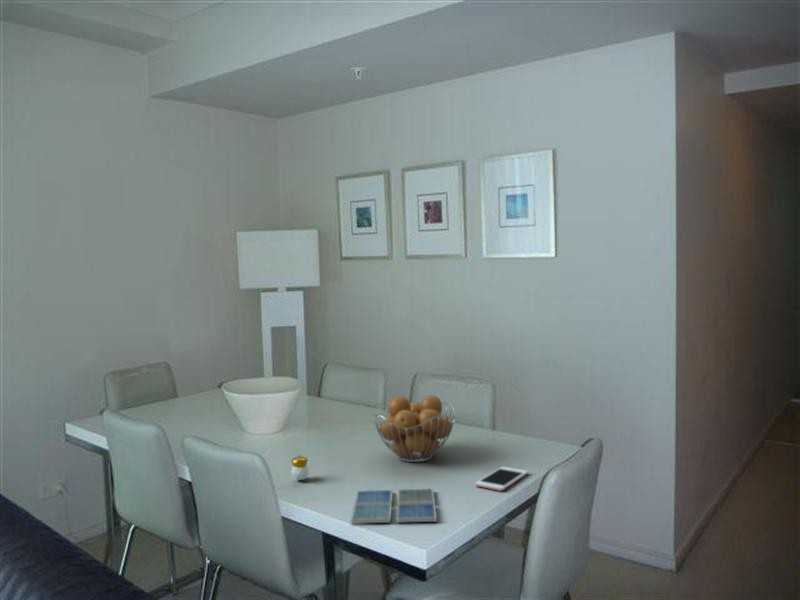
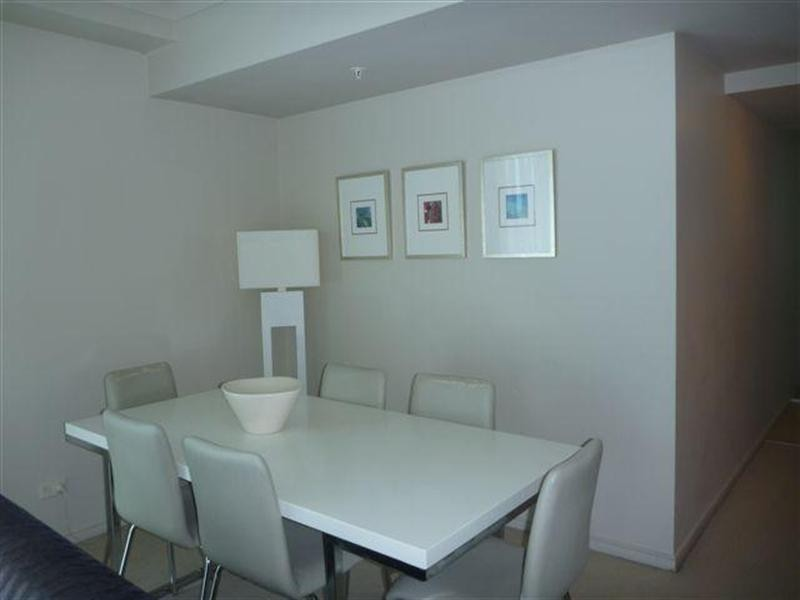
- cell phone [475,466,529,492]
- fruit basket [372,394,456,463]
- drink coaster [350,488,438,525]
- candle [290,453,310,481]
